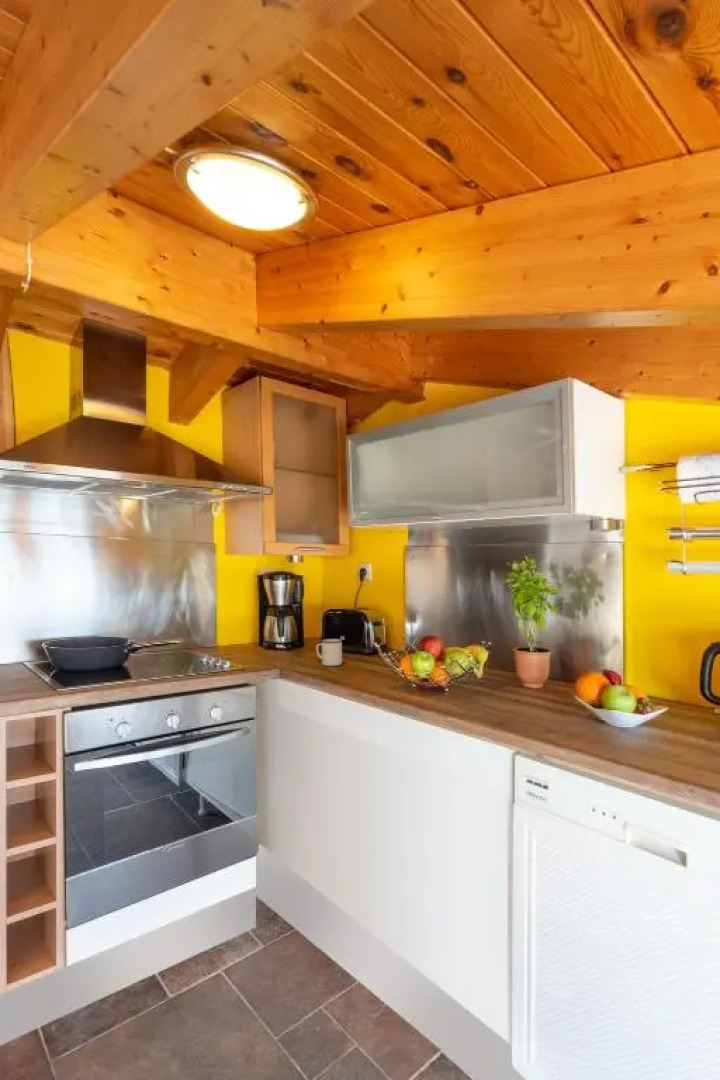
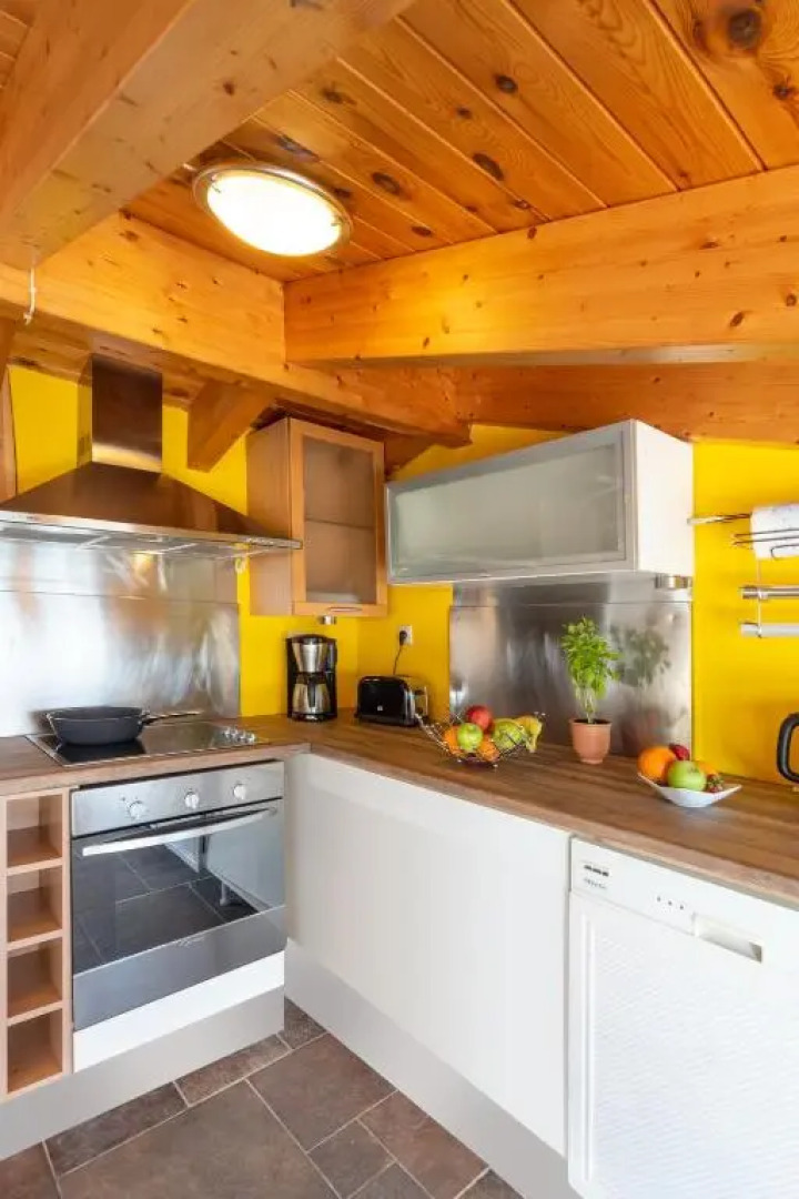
- mug [315,638,343,667]
